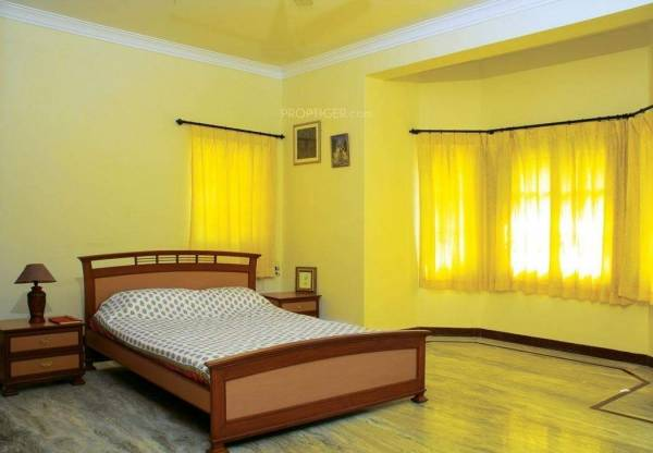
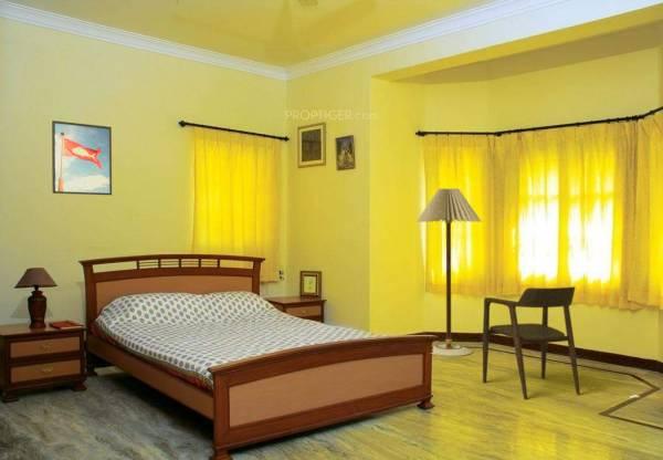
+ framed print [51,119,113,196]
+ armchair [482,285,581,400]
+ floor lamp [415,187,482,357]
